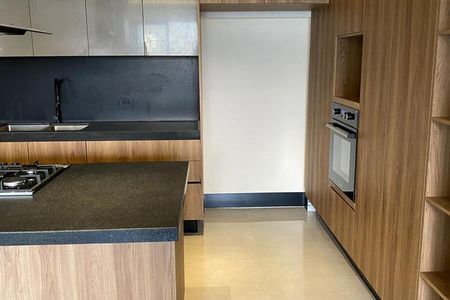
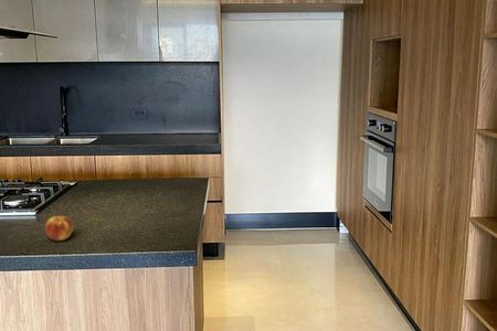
+ fruit [44,215,74,242]
